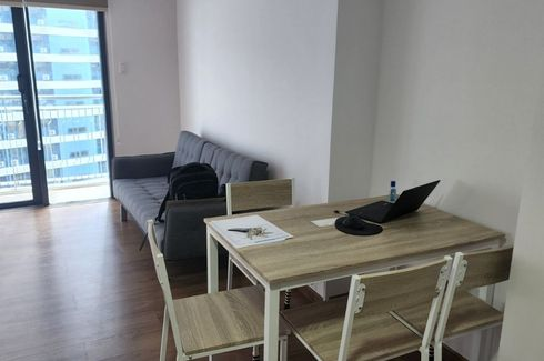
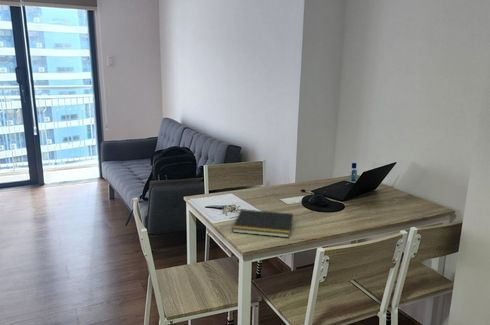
+ notepad [232,208,294,238]
